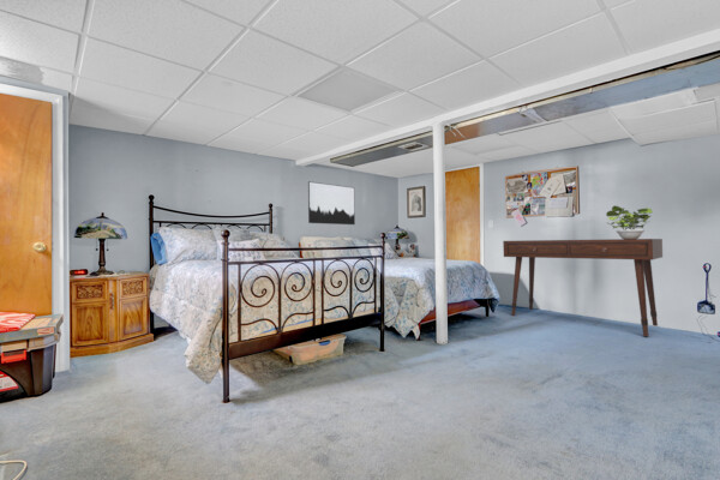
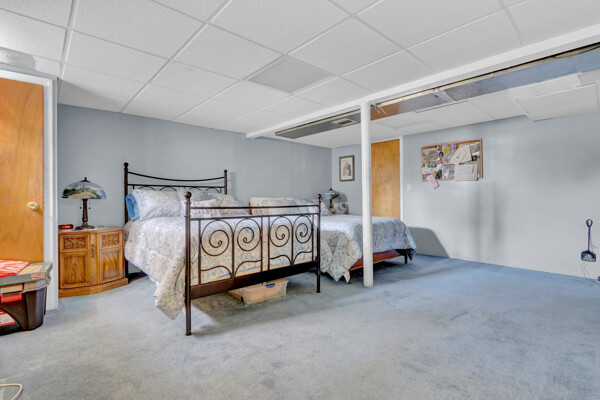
- desk [502,238,664,337]
- wall art [307,180,356,226]
- potted plant [605,205,654,239]
